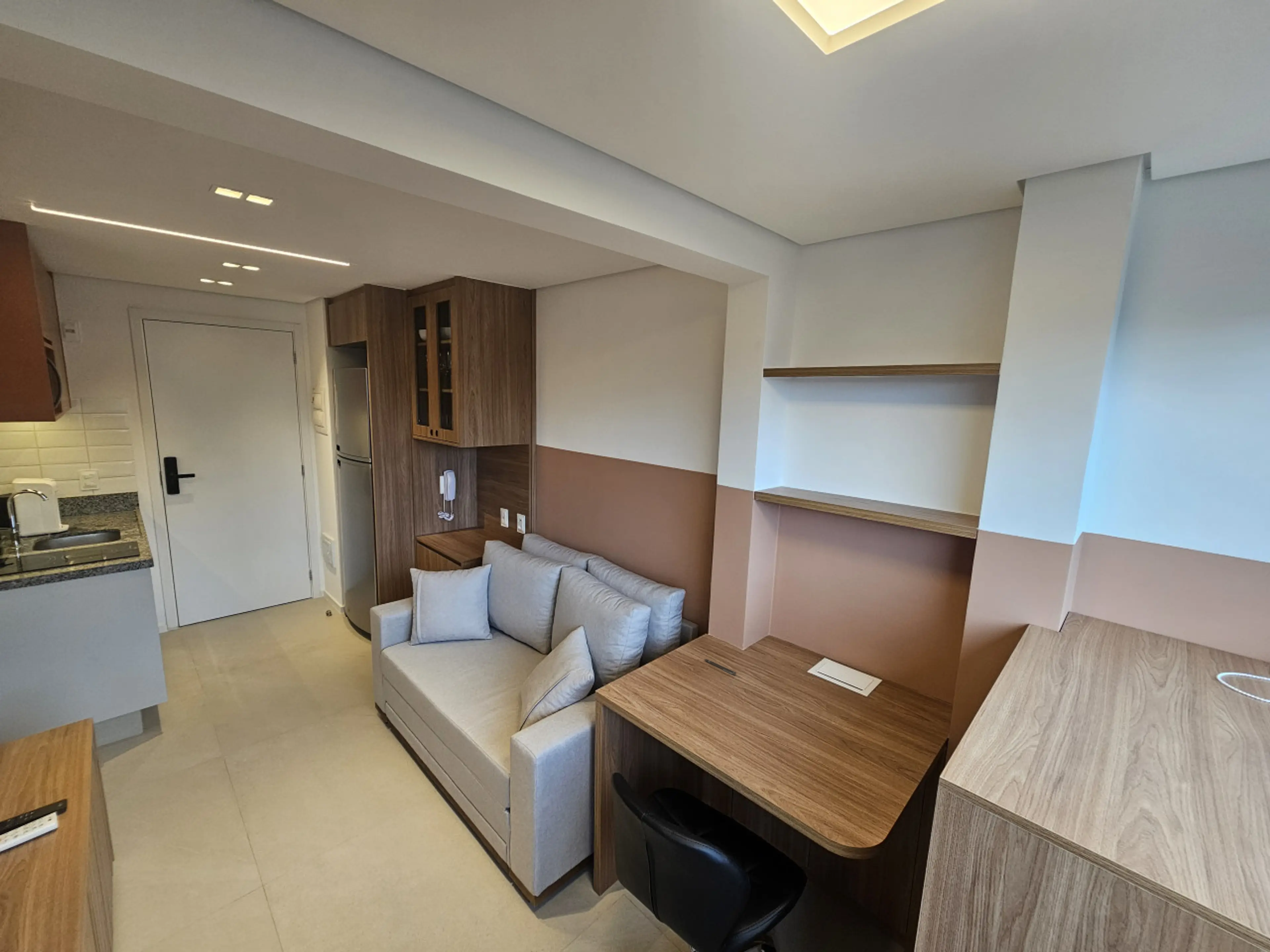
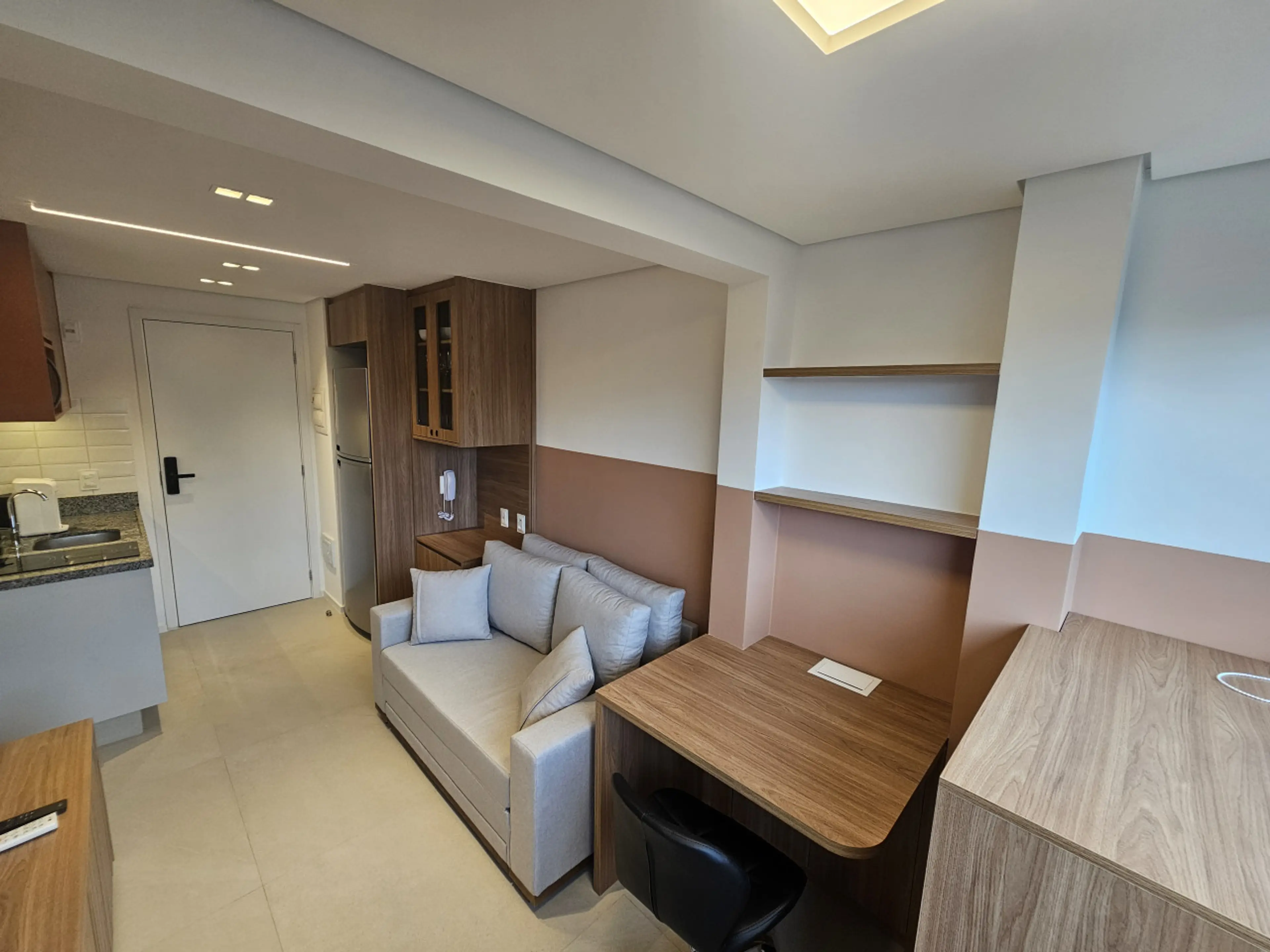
- pen [703,658,737,675]
